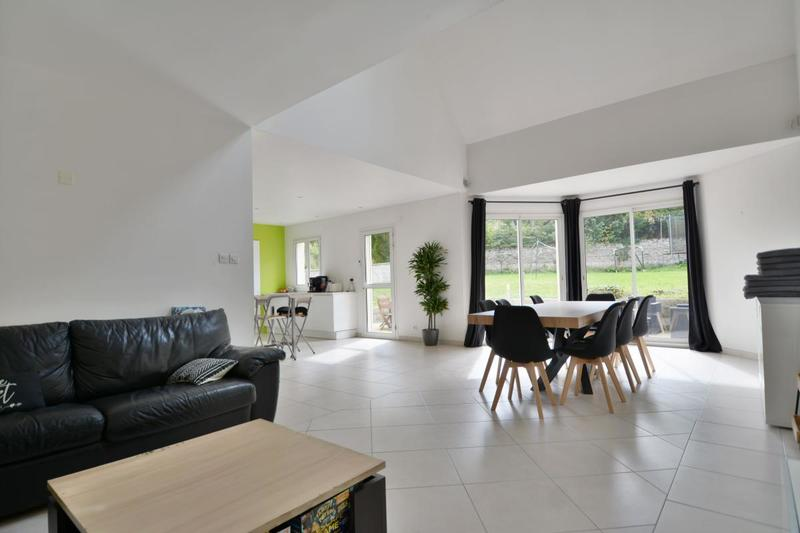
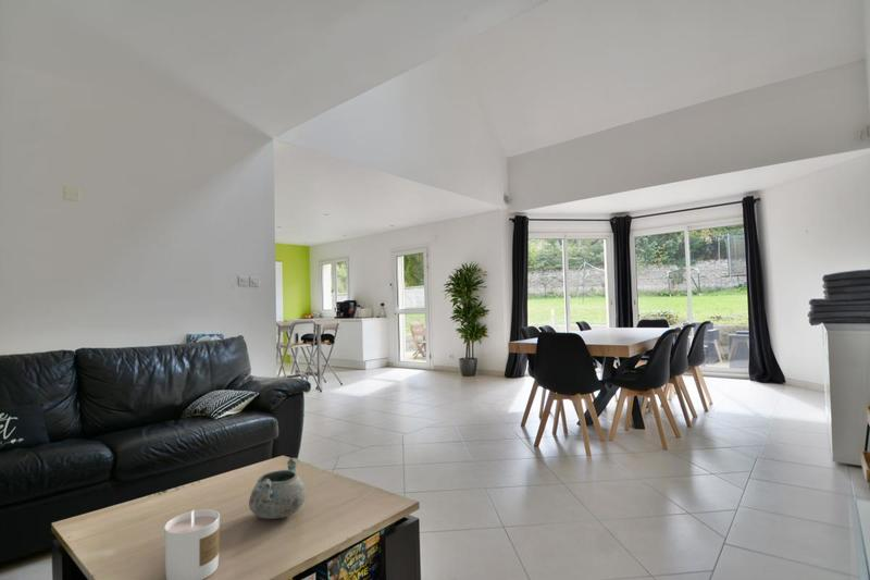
+ decorative bowl [248,457,308,520]
+ candle [163,508,221,580]
